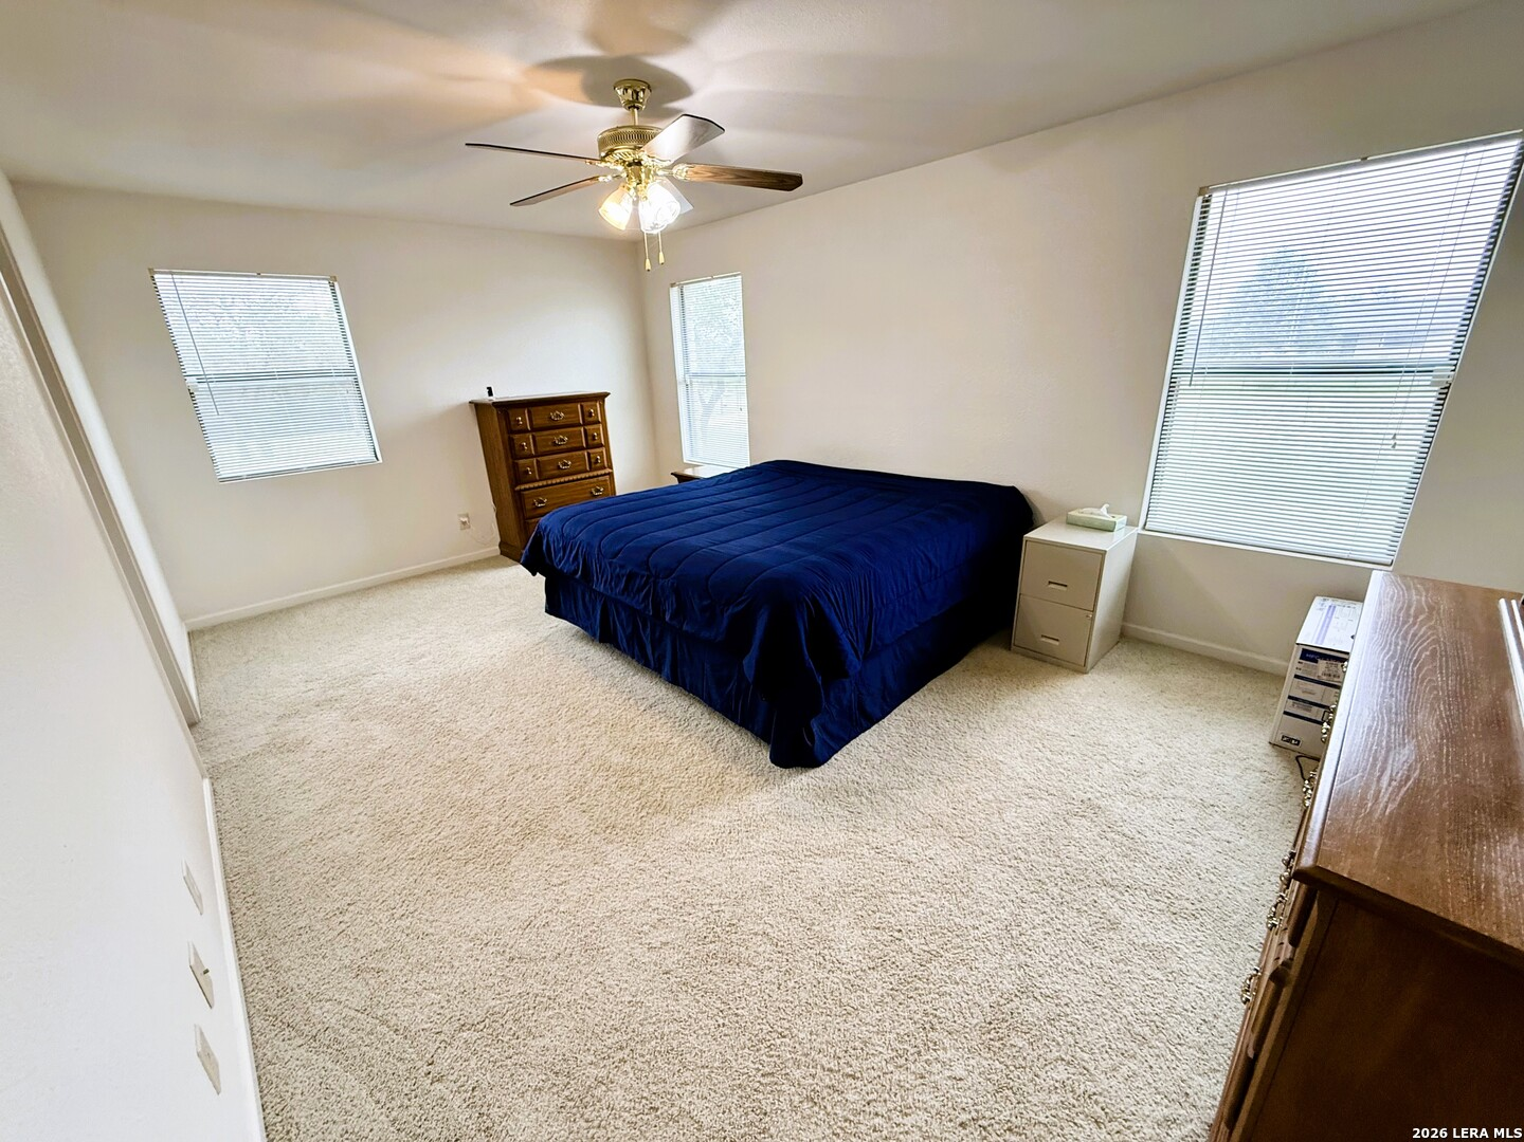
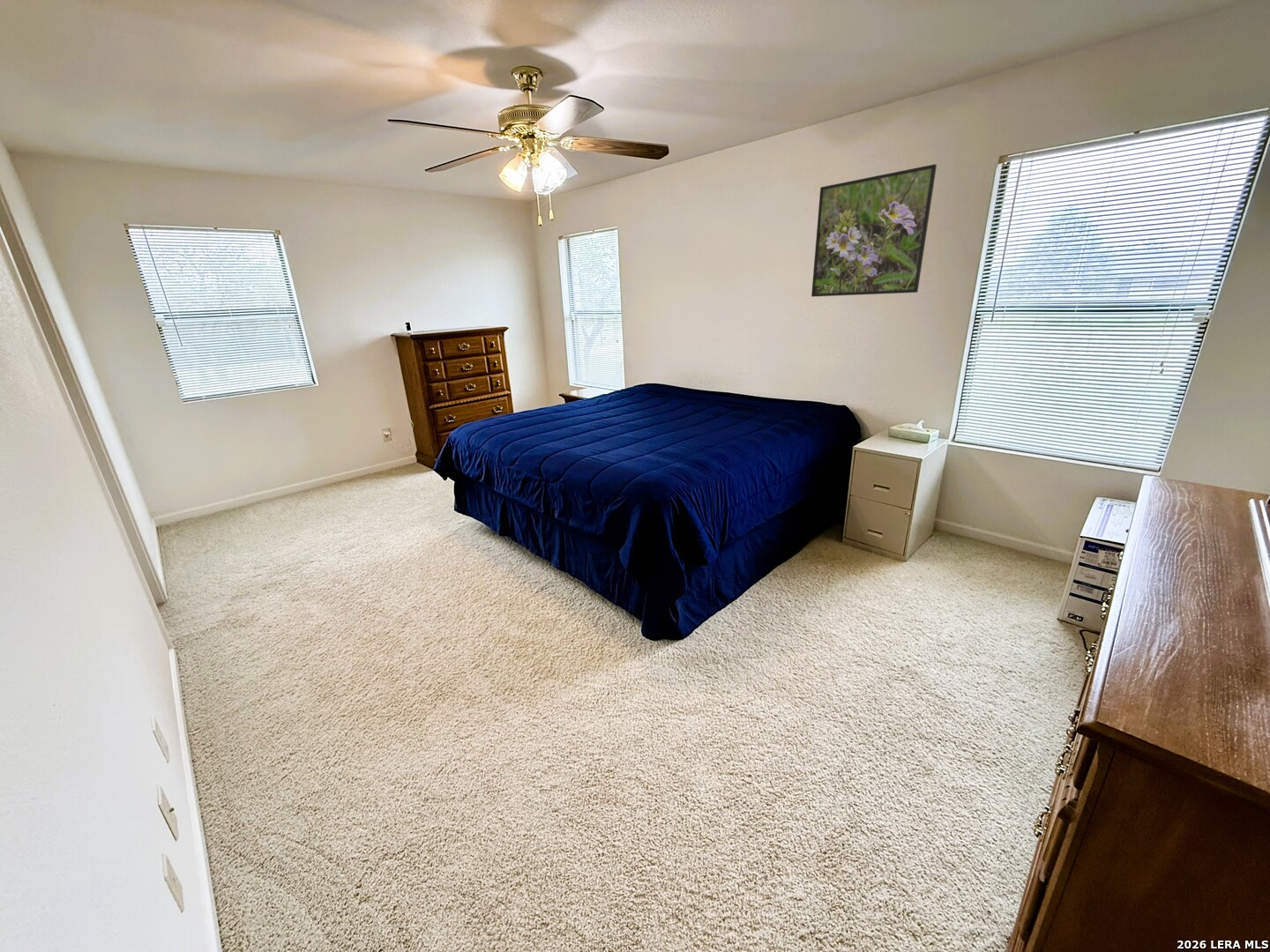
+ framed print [811,163,938,298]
